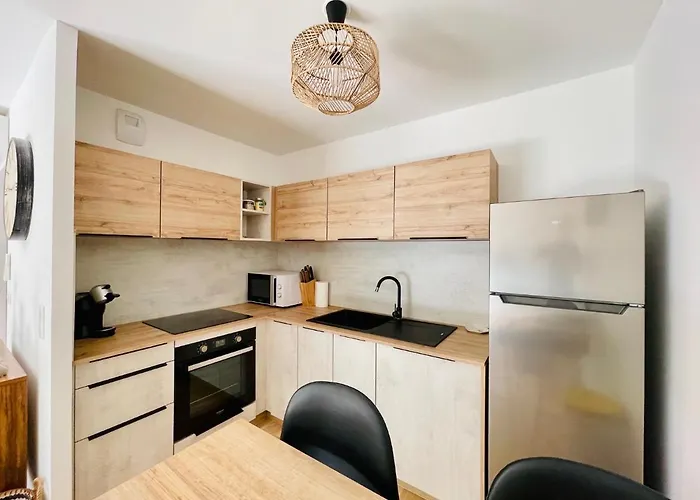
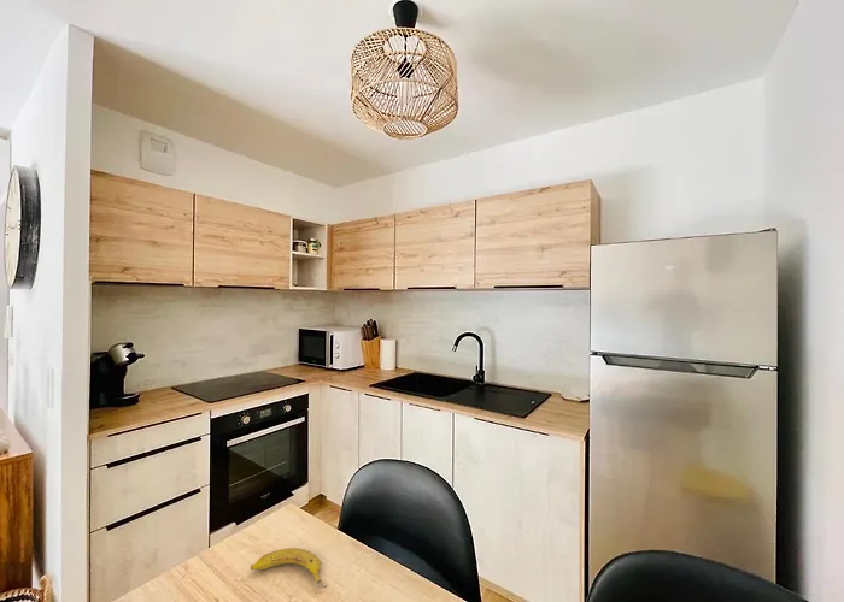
+ fruit [250,547,328,589]
